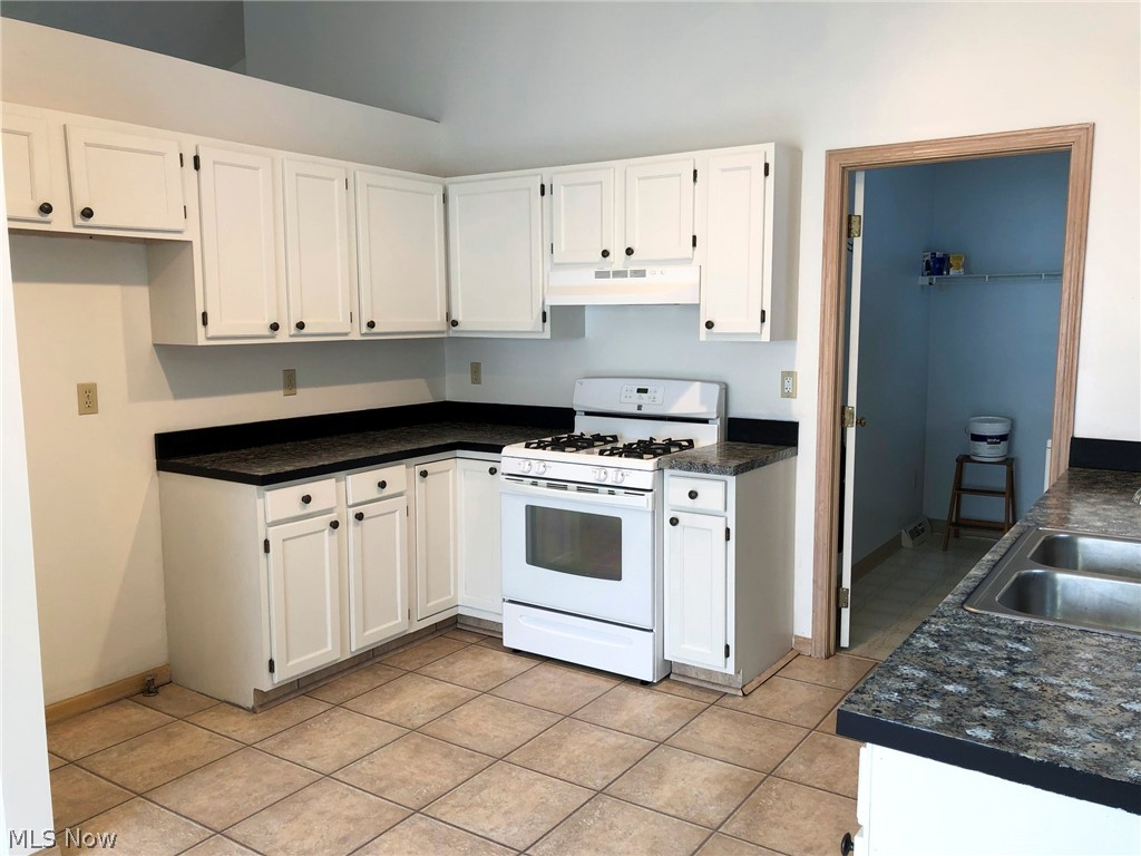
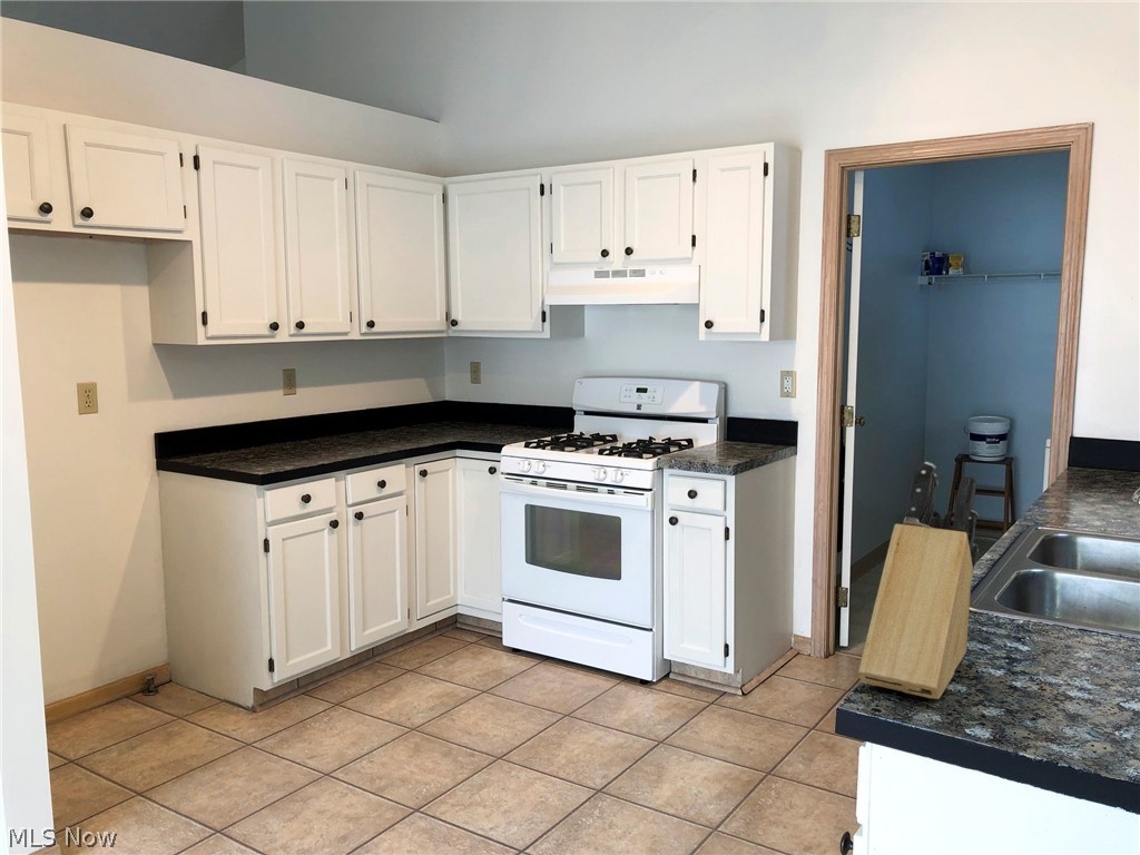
+ knife block [857,461,980,700]
